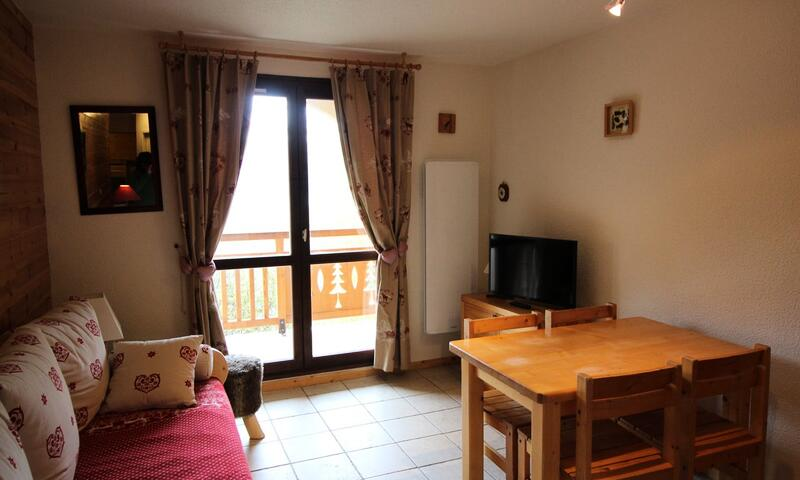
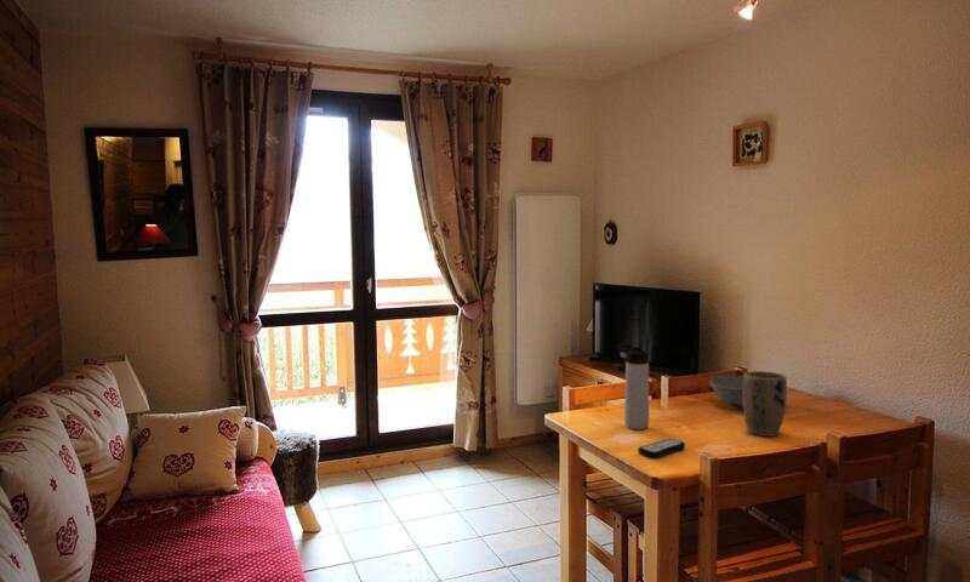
+ remote control [637,438,686,460]
+ thermos bottle [617,343,650,430]
+ bowl [708,375,744,407]
+ plant pot [742,370,788,438]
